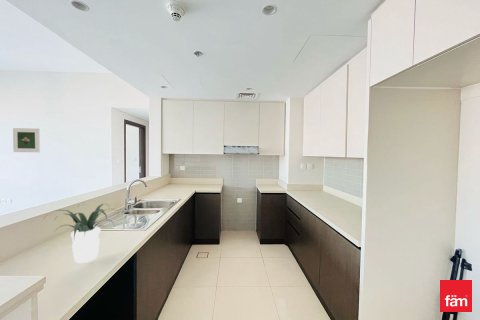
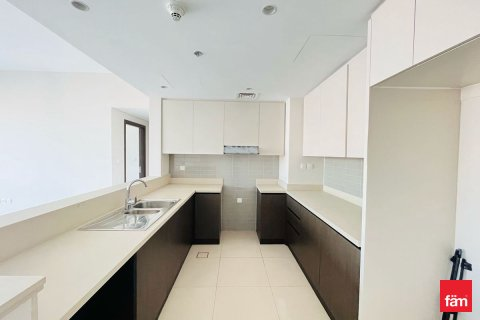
- potted plant [42,203,119,264]
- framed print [12,127,41,153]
